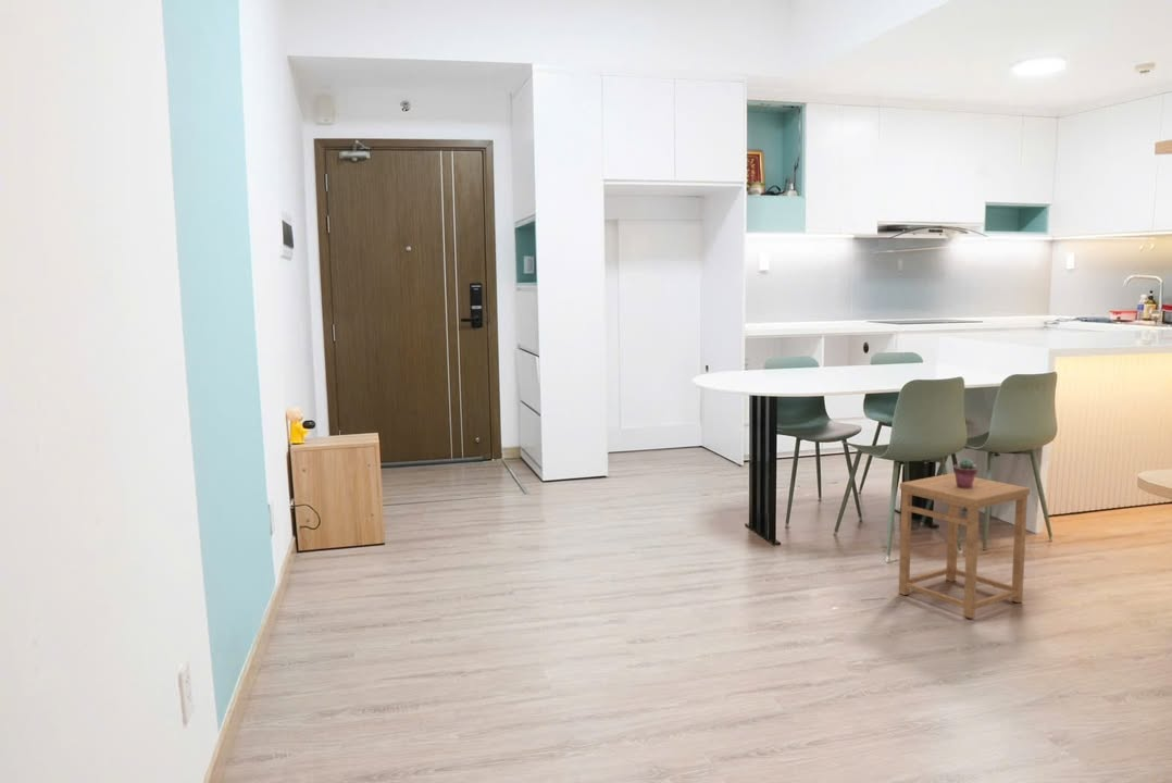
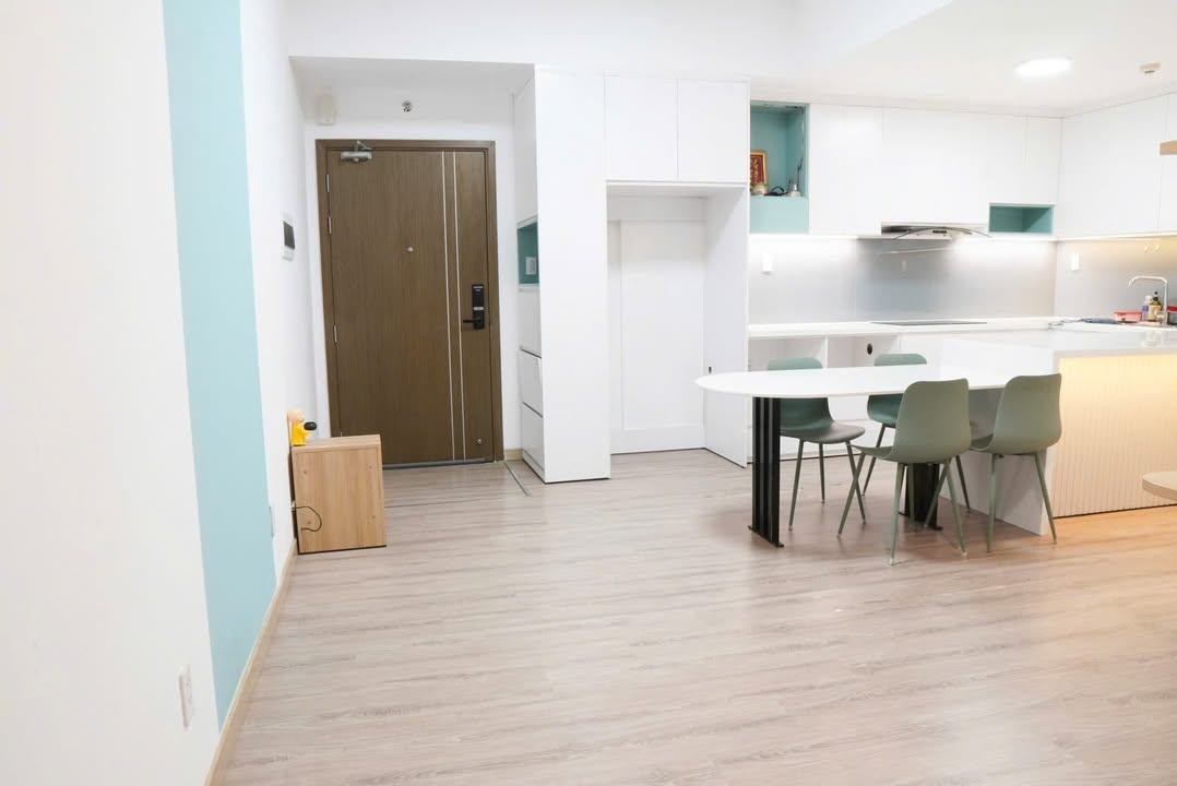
- potted succulent [952,458,978,488]
- side table [898,472,1031,620]
